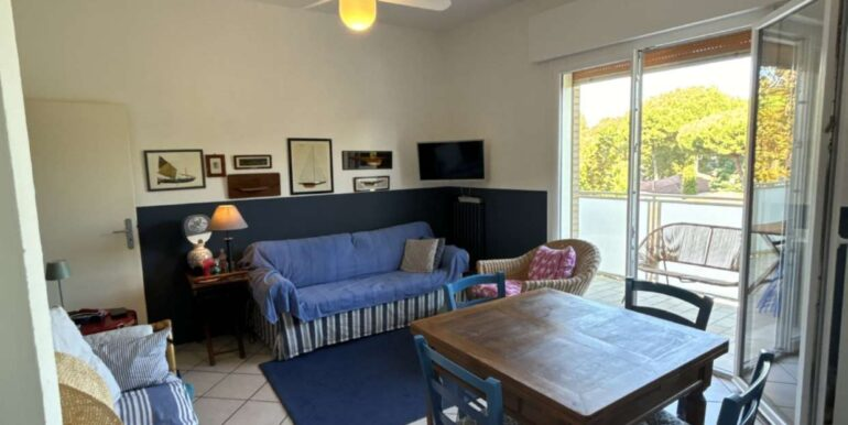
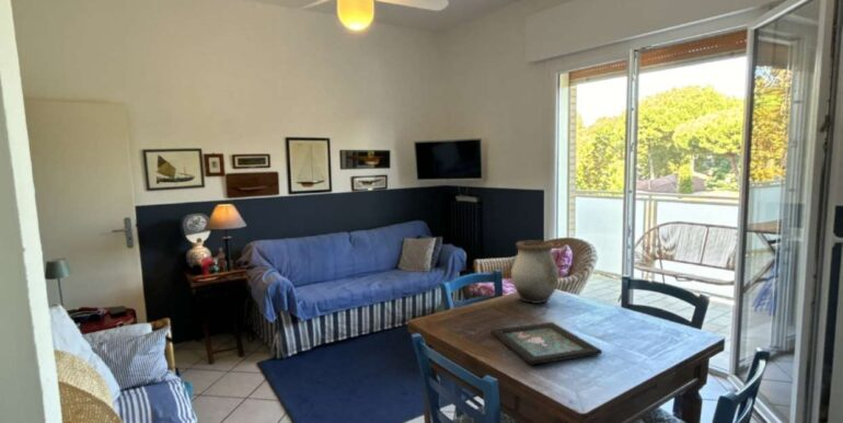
+ decorative tray [489,321,603,365]
+ vase [510,240,559,305]
